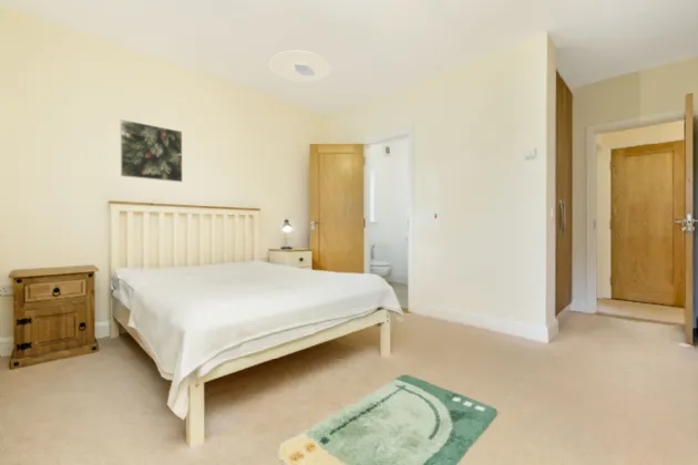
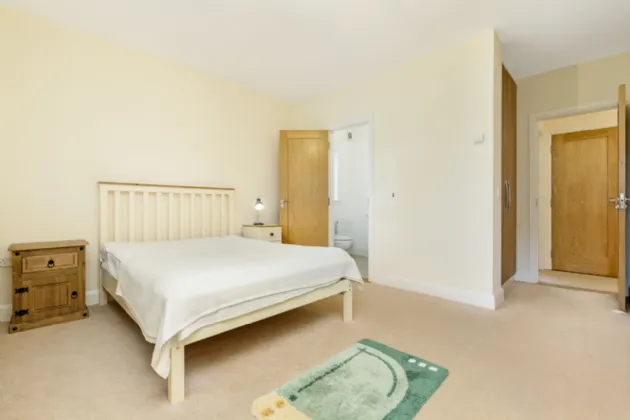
- ceiling light [268,50,332,83]
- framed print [120,118,184,183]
